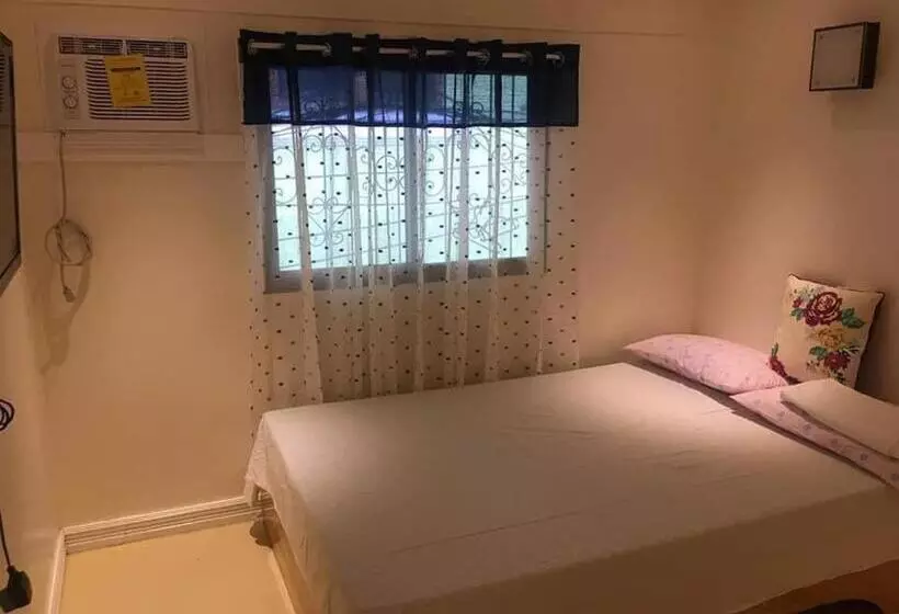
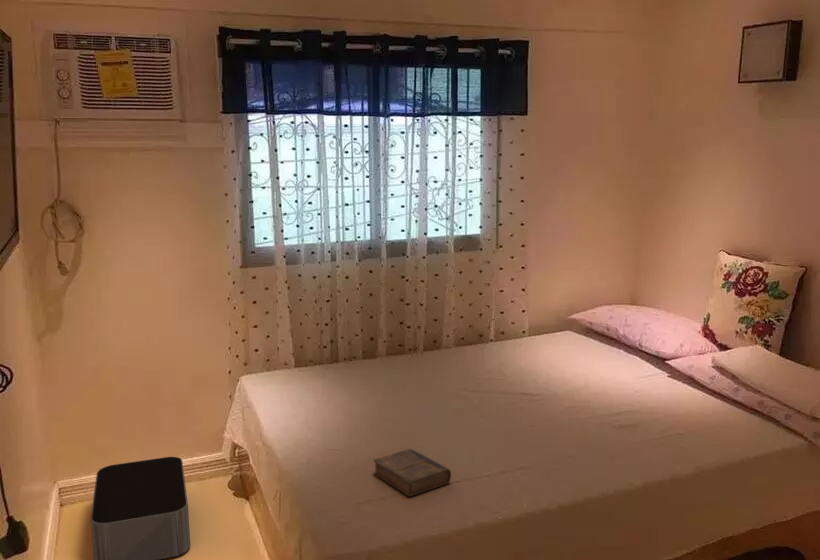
+ storage bin [90,456,191,560]
+ book [373,448,452,497]
